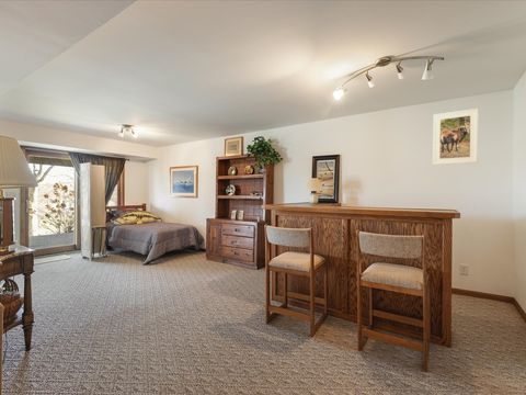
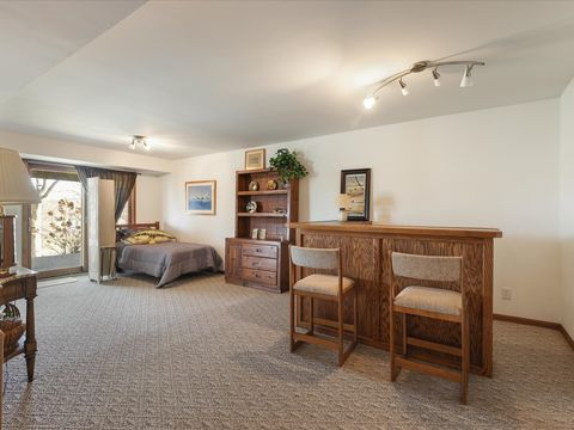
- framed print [432,108,480,166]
